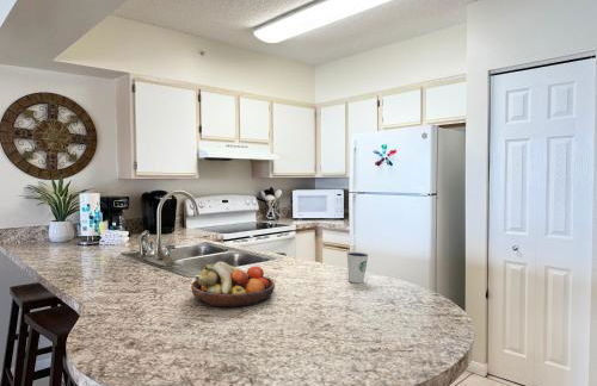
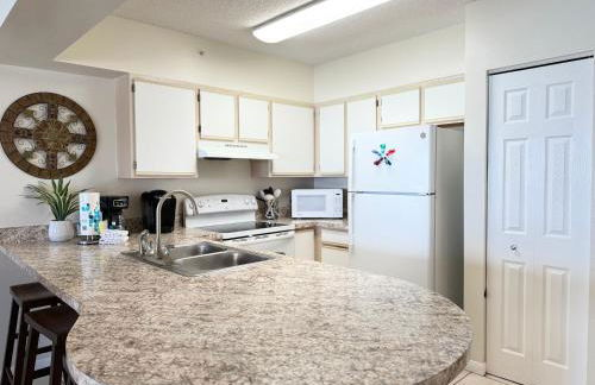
- dixie cup [345,251,370,285]
- fruit bowl [190,261,276,309]
